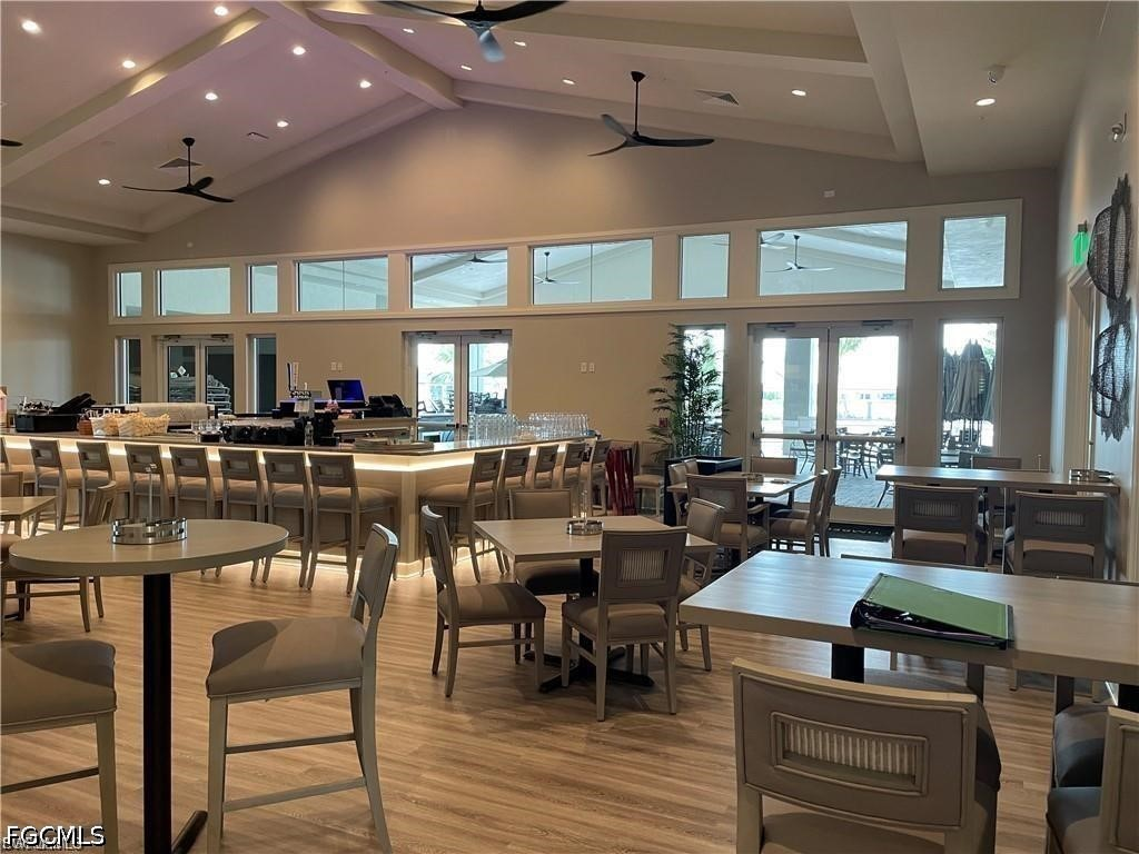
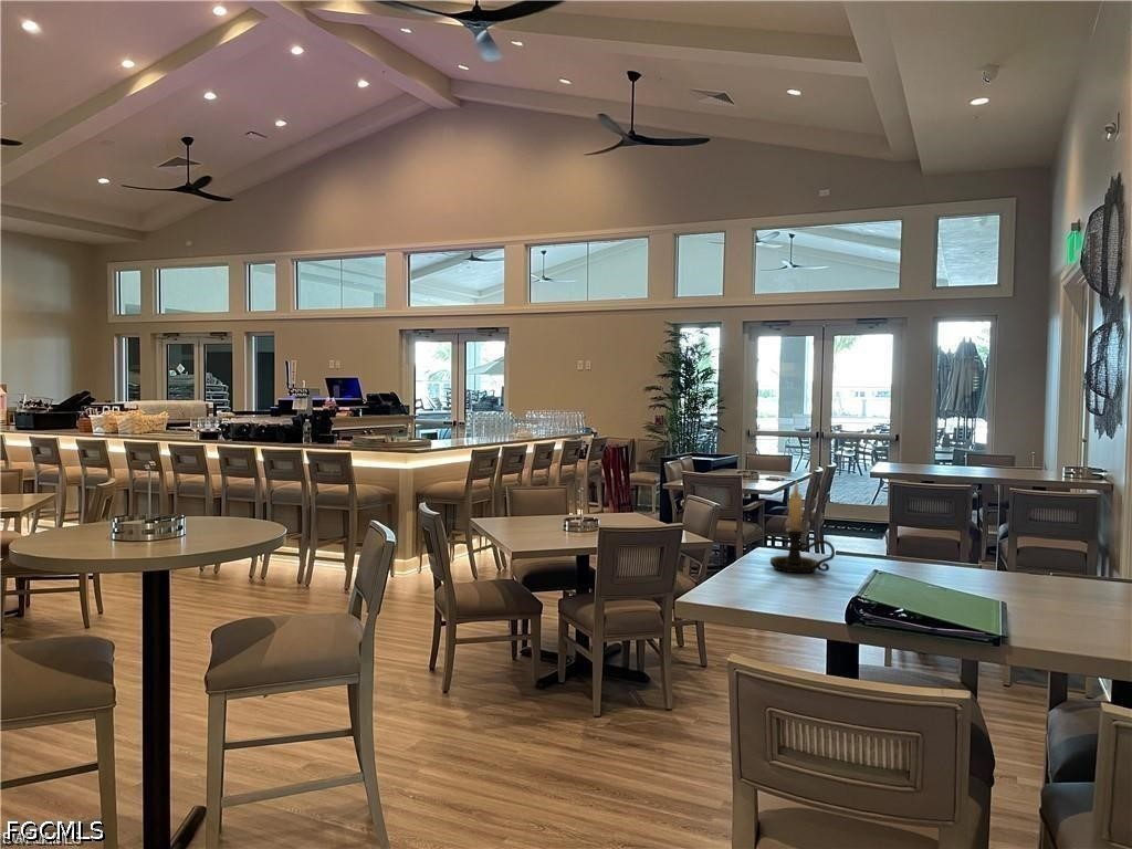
+ candle holder [769,479,837,574]
